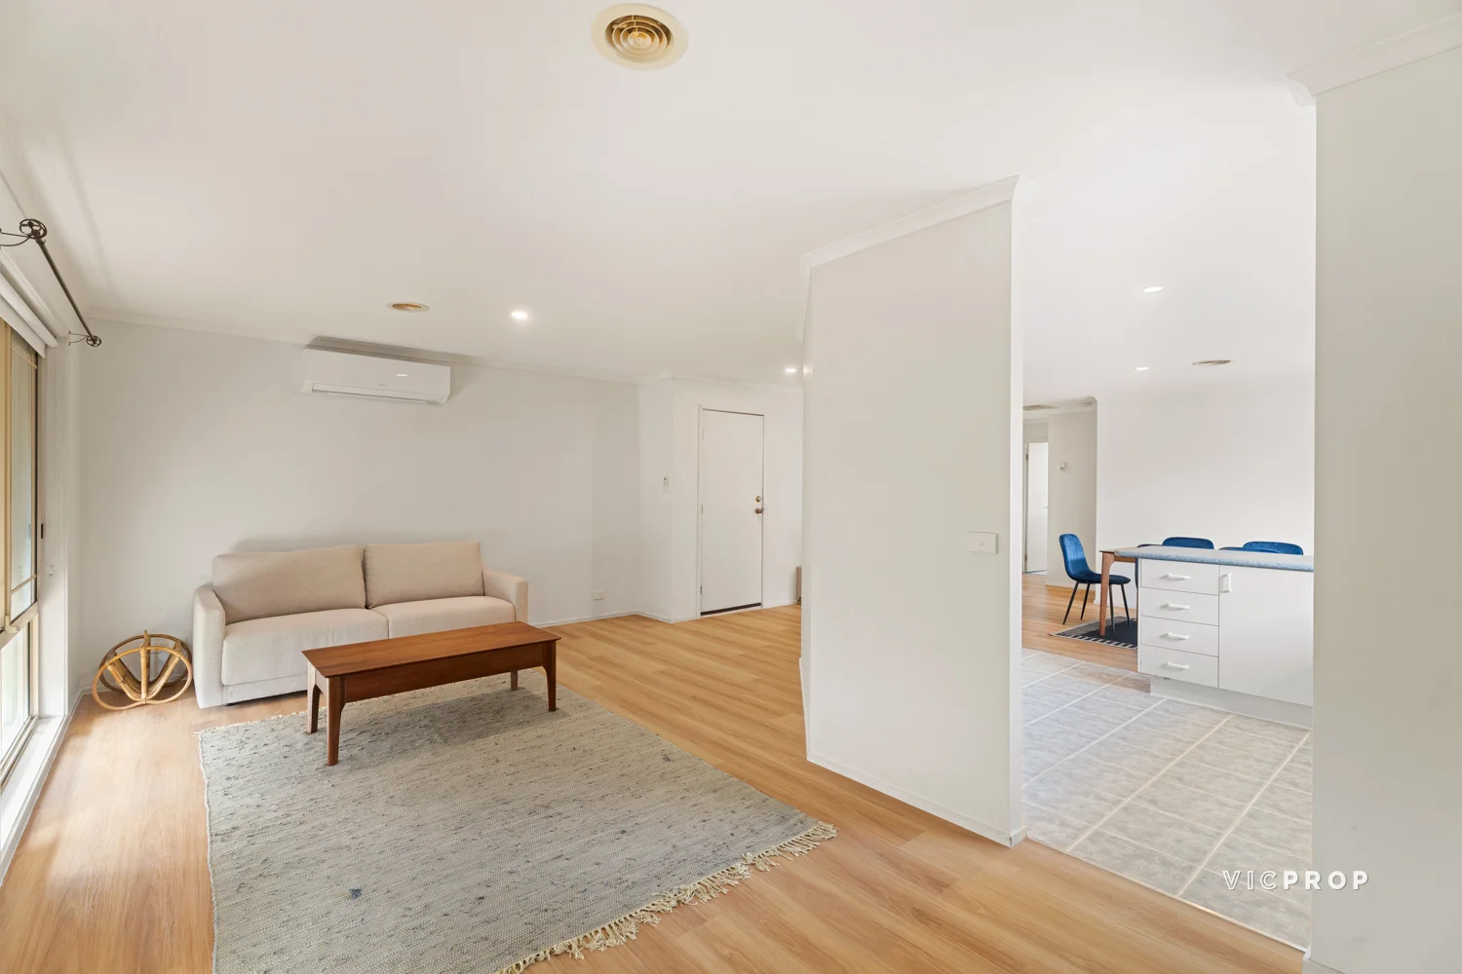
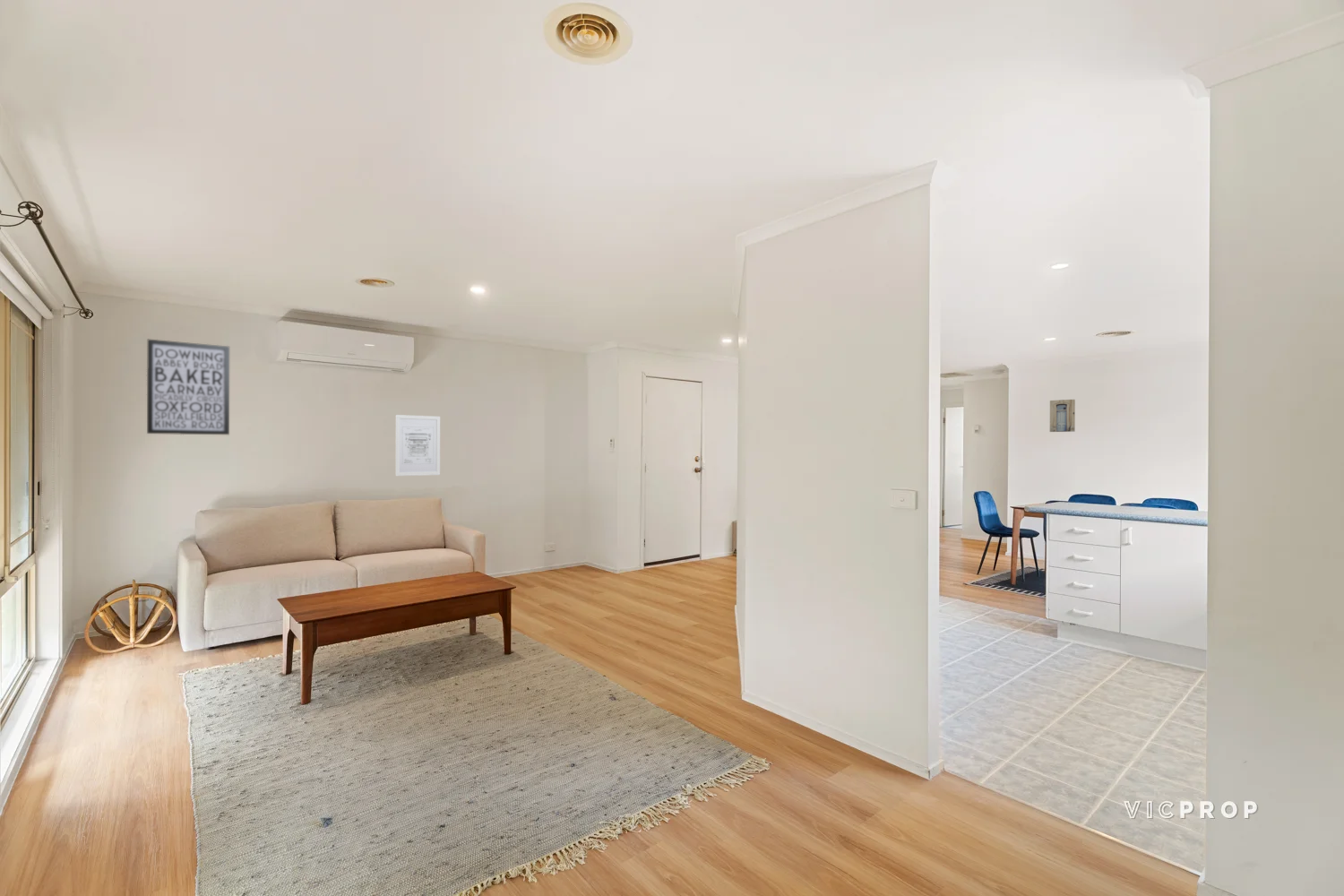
+ wall art [394,414,441,477]
+ wall art [1049,399,1076,433]
+ wall art [146,339,230,435]
